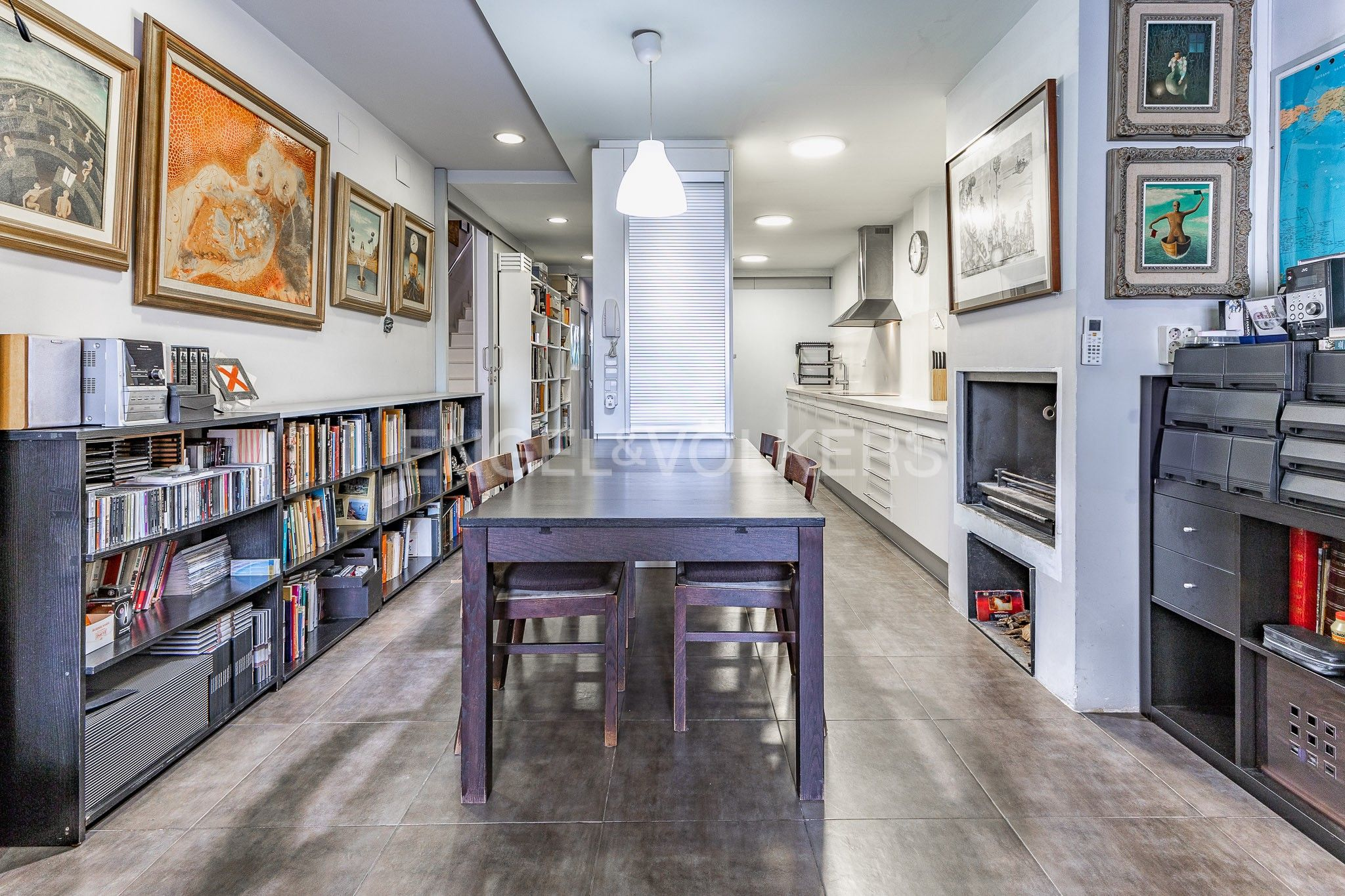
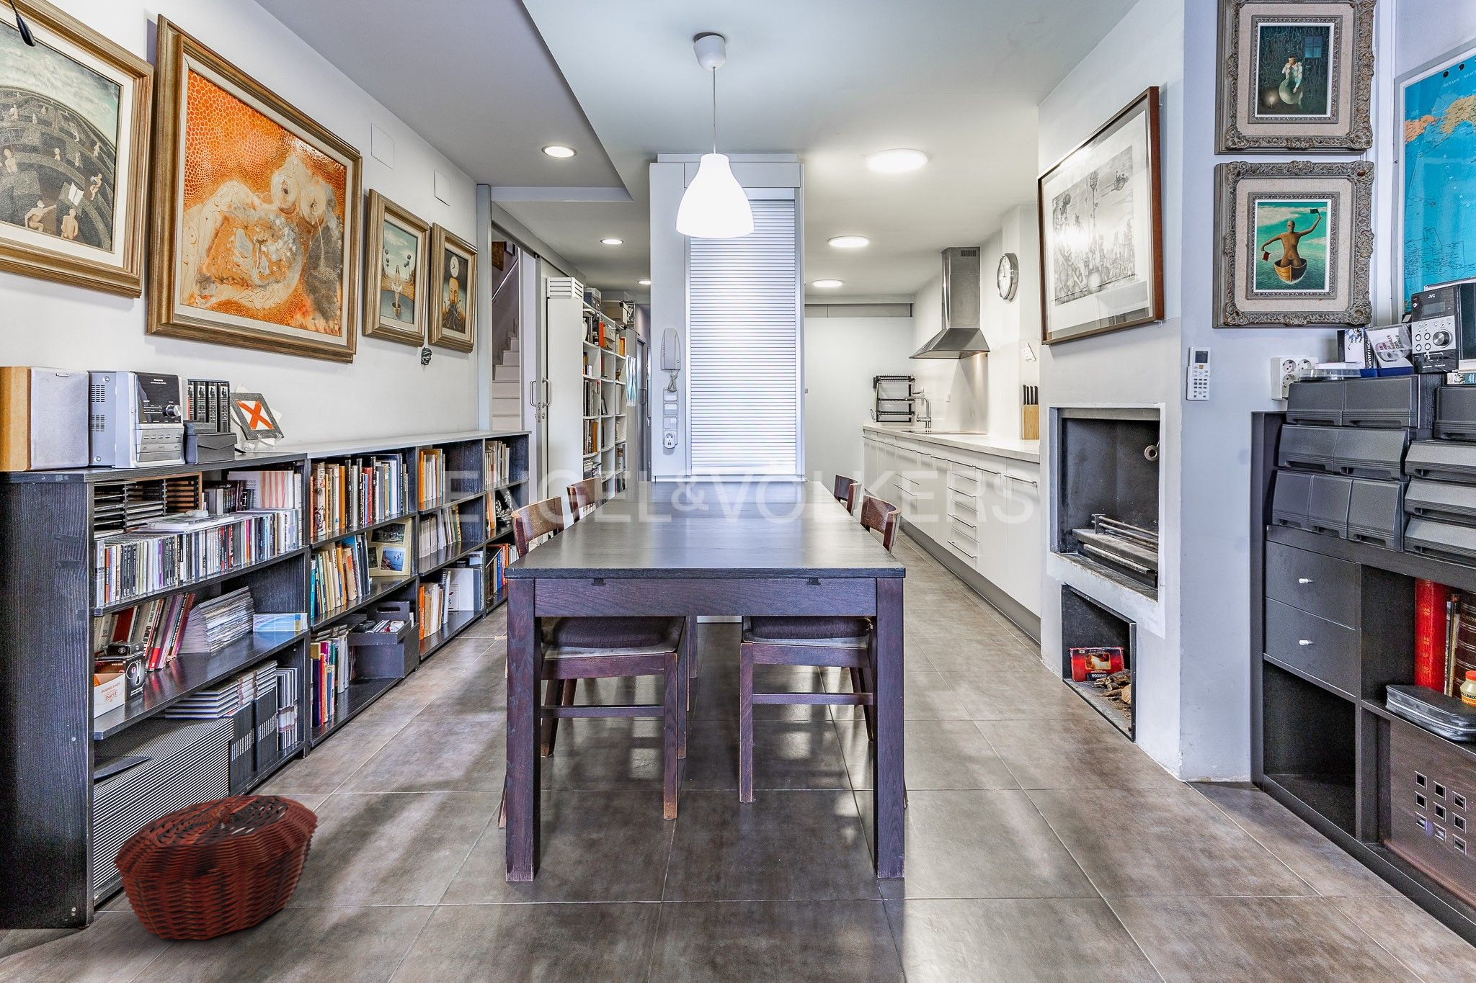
+ woven basket [112,793,318,940]
